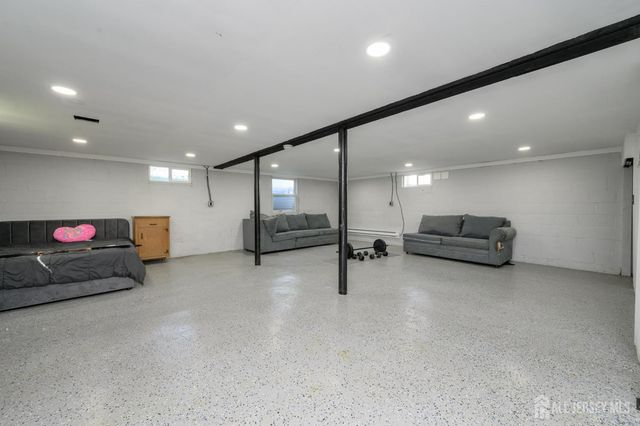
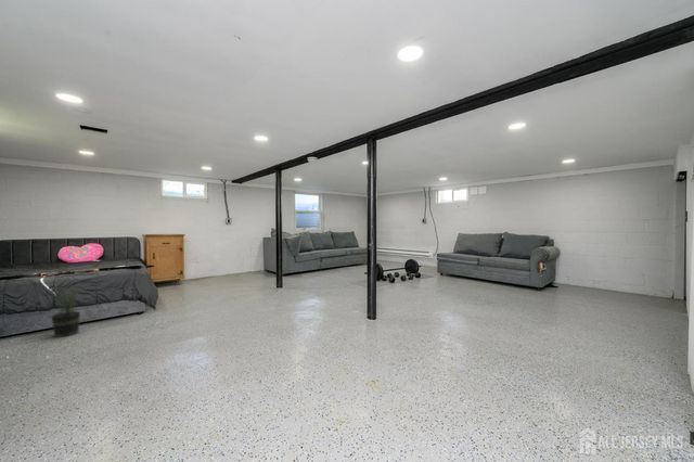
+ potted plant [42,275,87,338]
